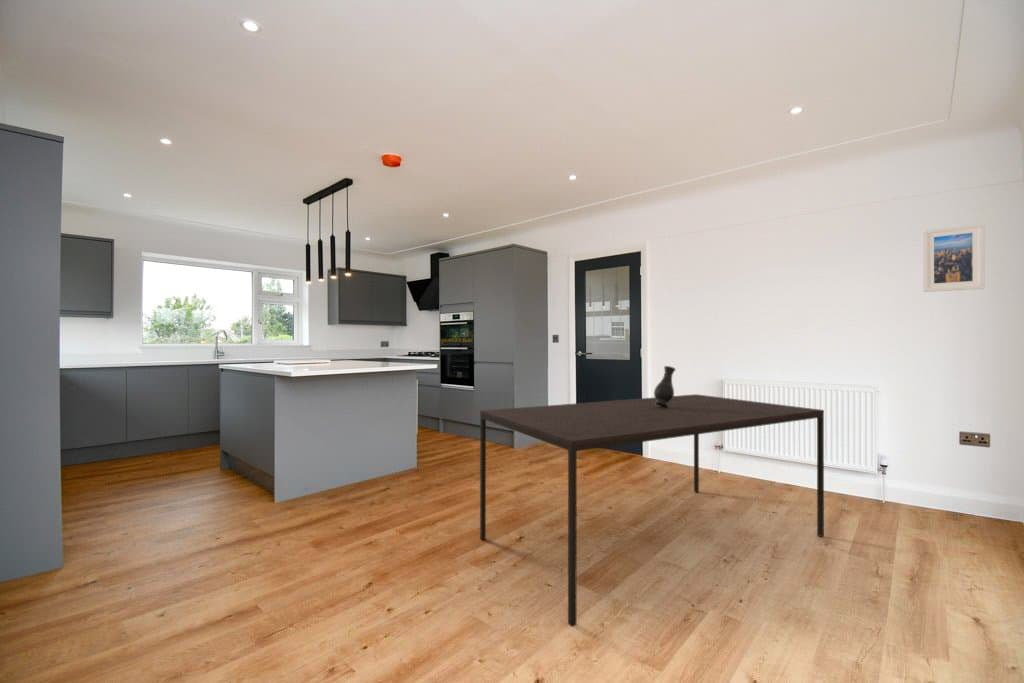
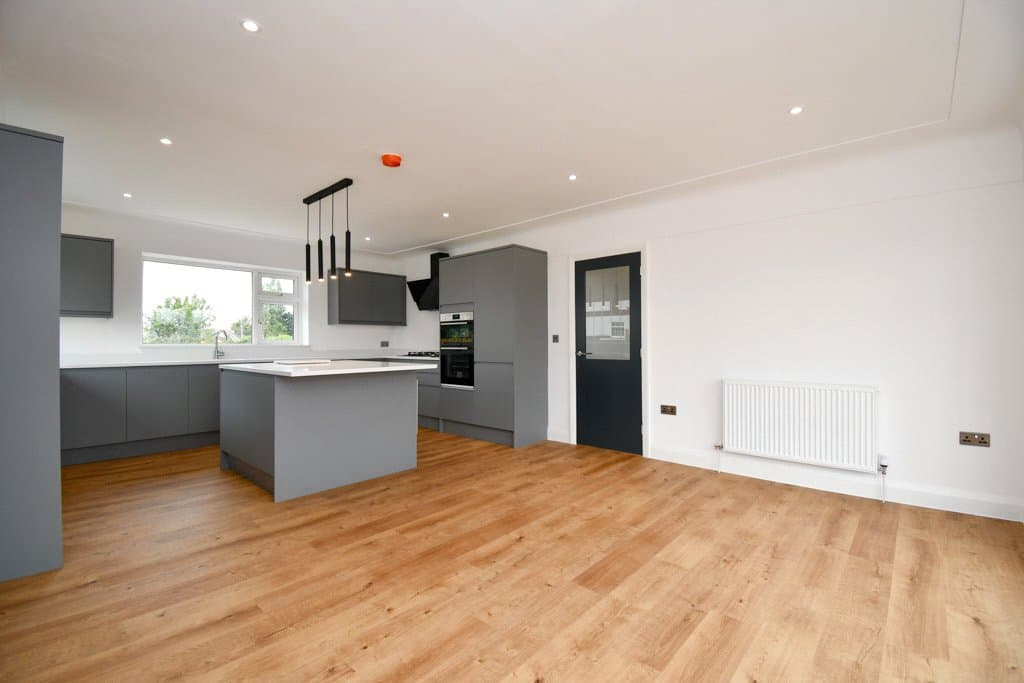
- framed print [922,222,985,293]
- dining table [479,393,825,628]
- jug [653,365,677,407]
